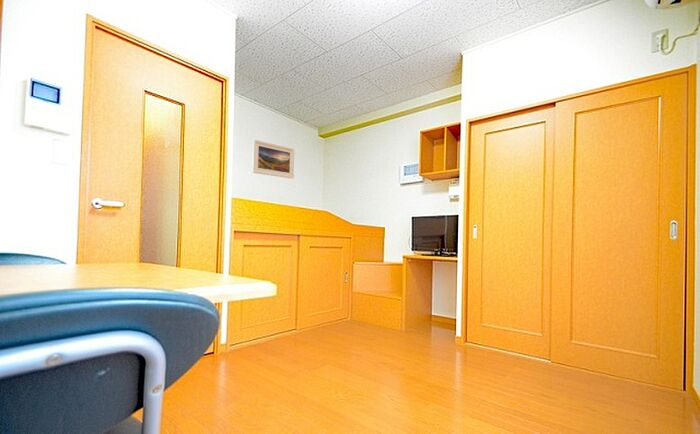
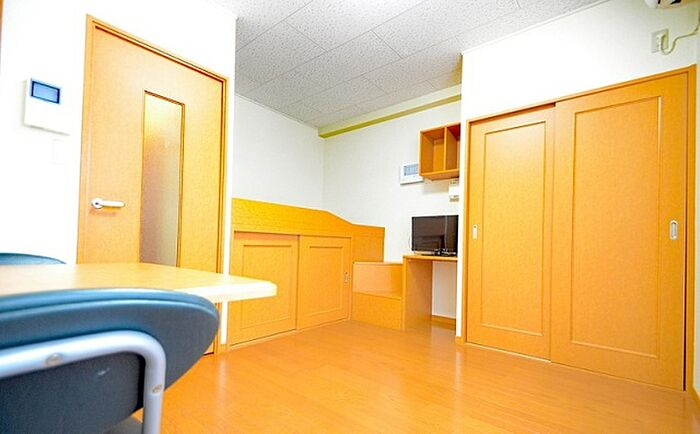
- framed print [251,138,295,180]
